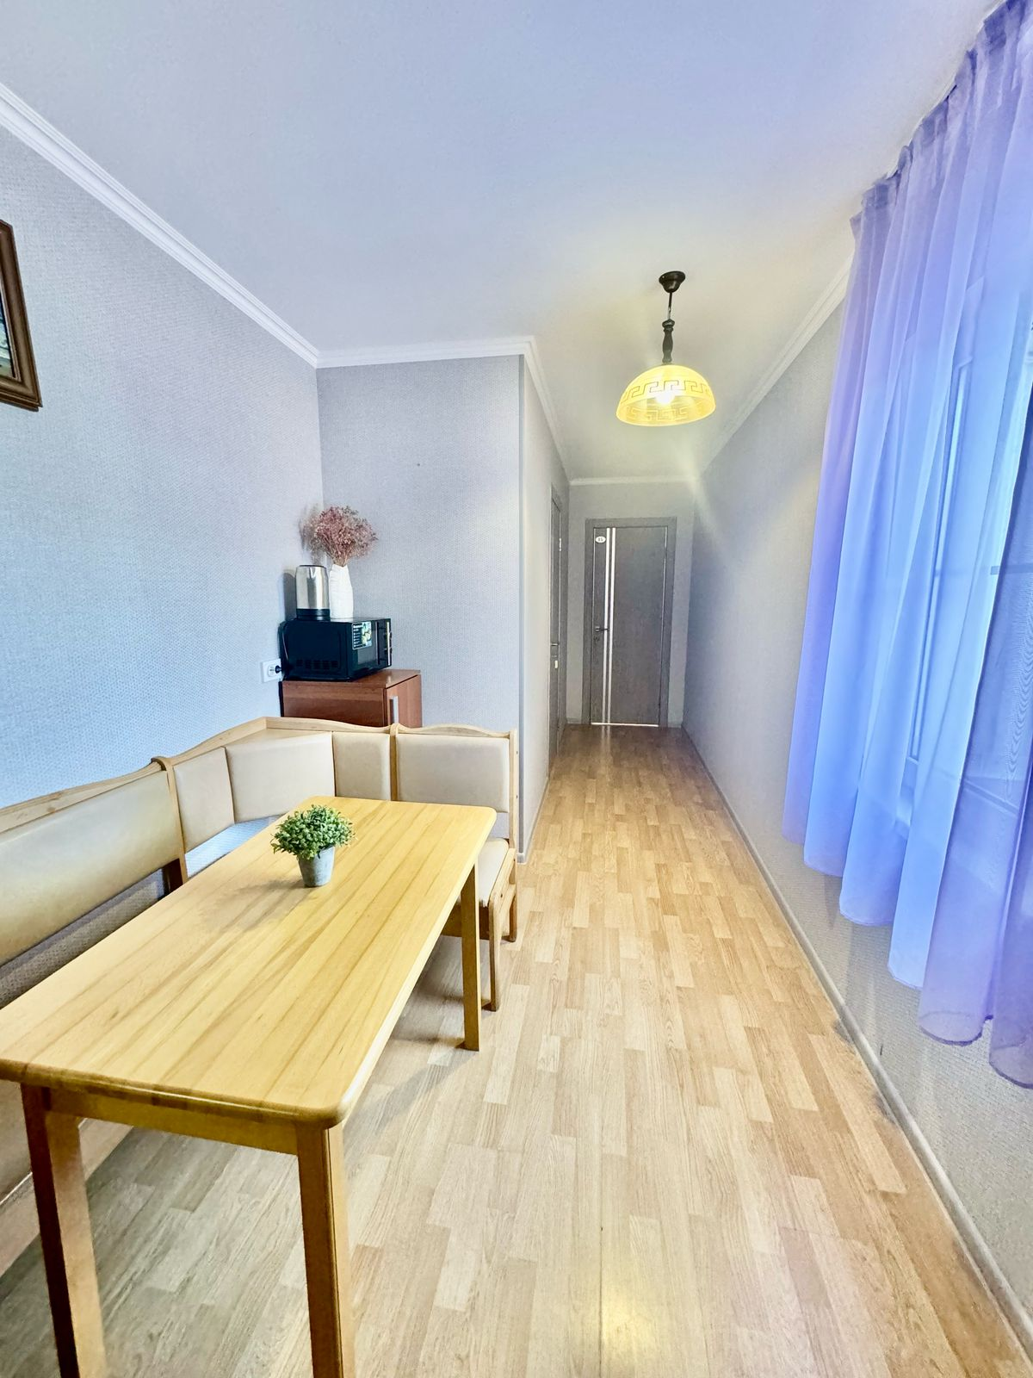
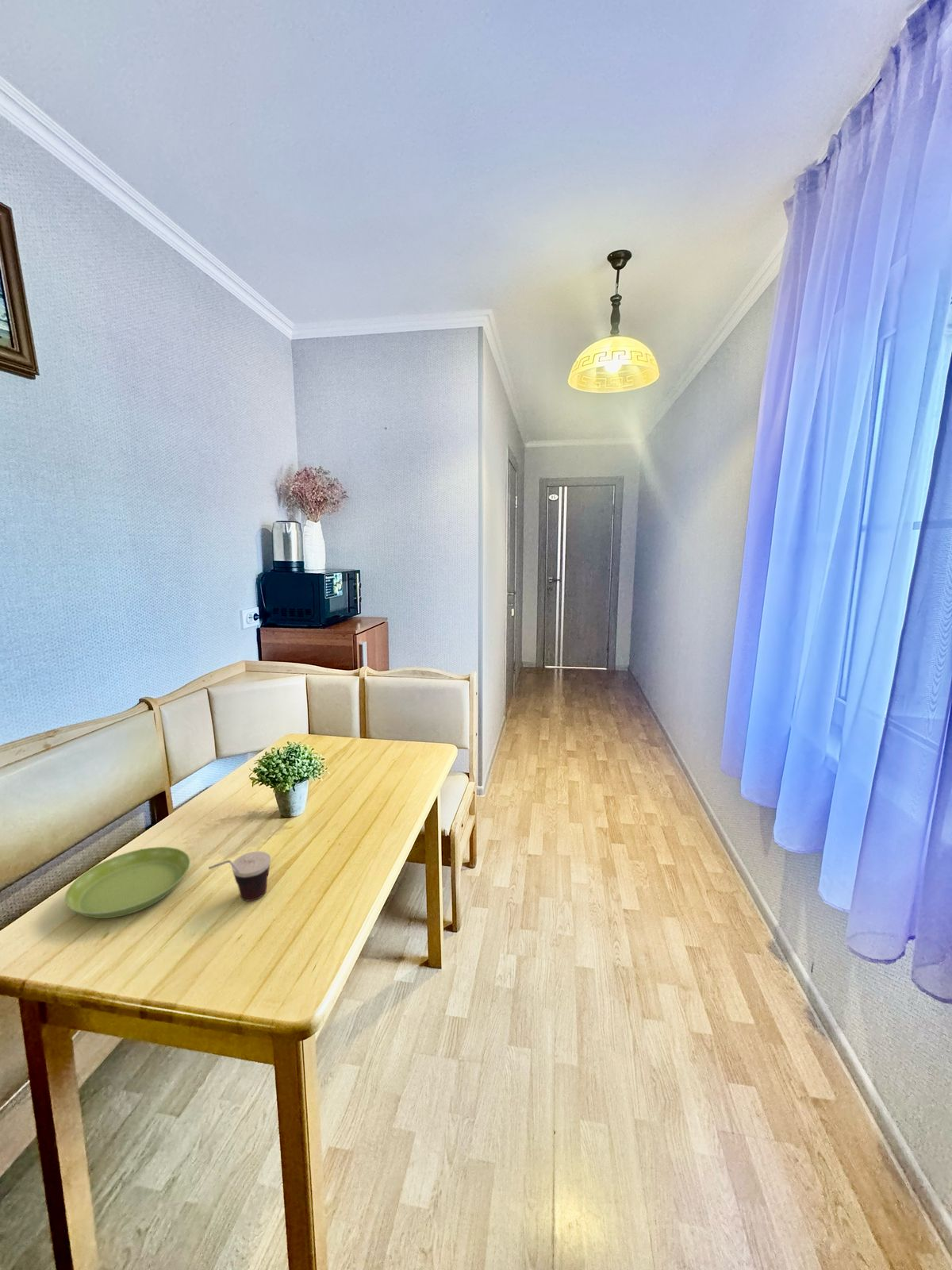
+ saucer [64,846,191,919]
+ cup [208,851,271,902]
